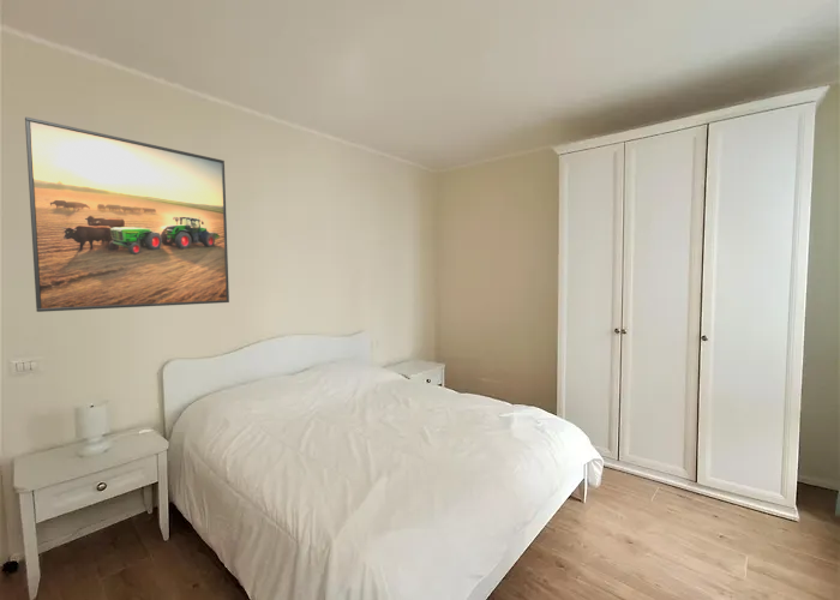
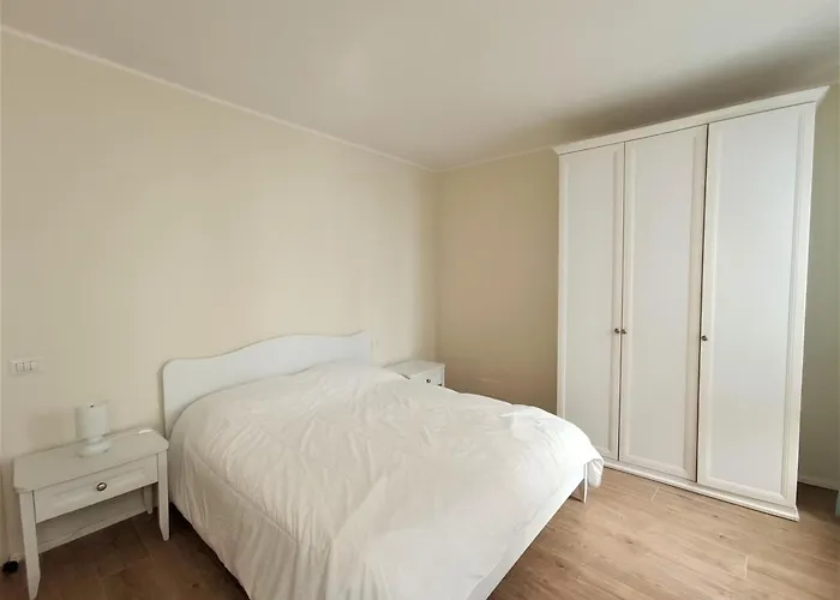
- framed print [24,116,230,313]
